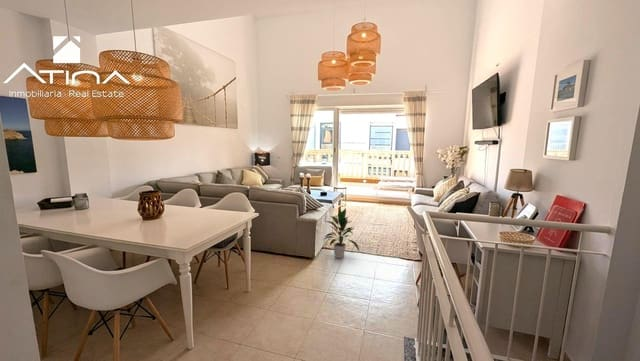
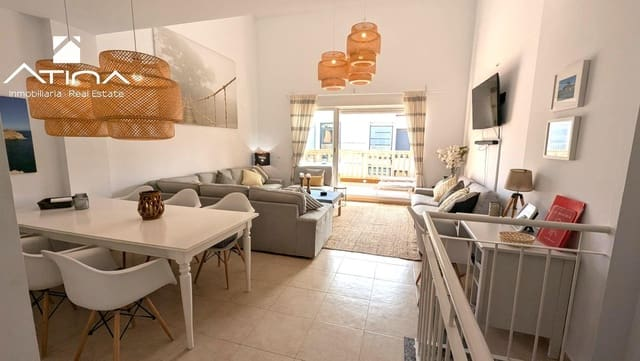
- indoor plant [322,207,360,260]
